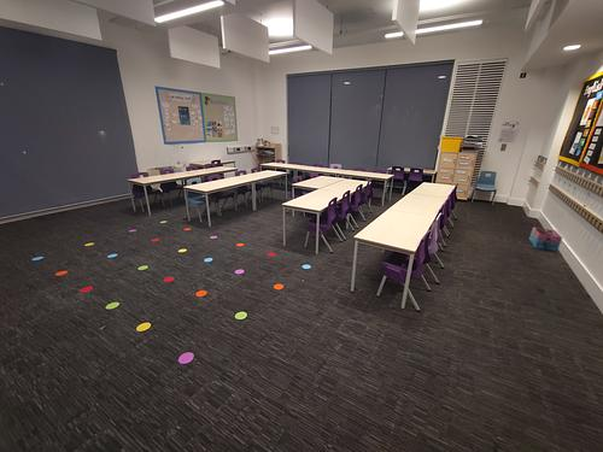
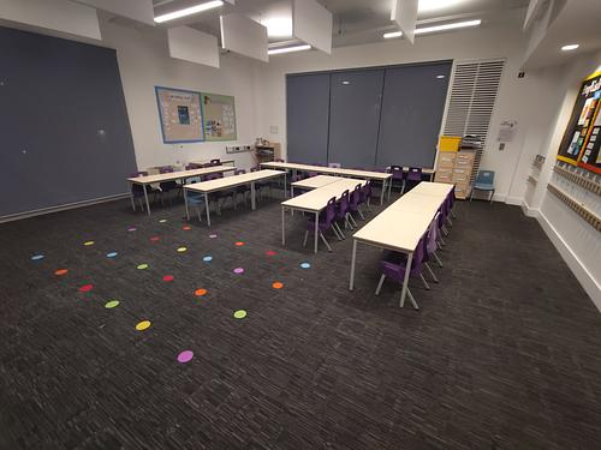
- storage basket [528,227,563,252]
